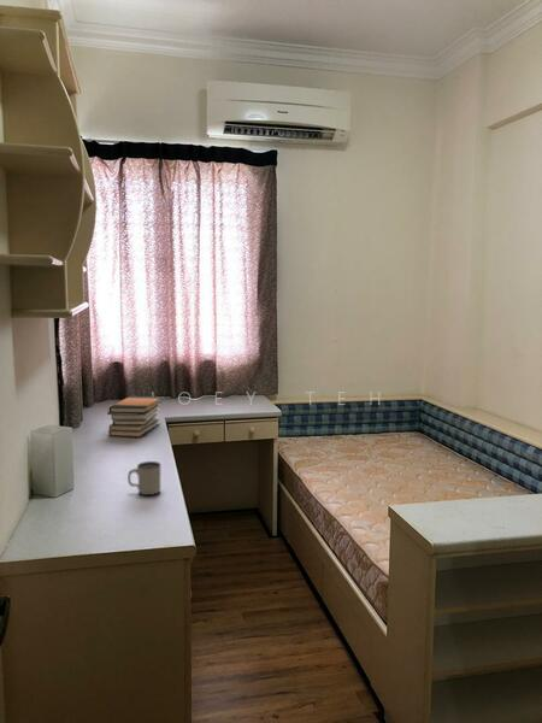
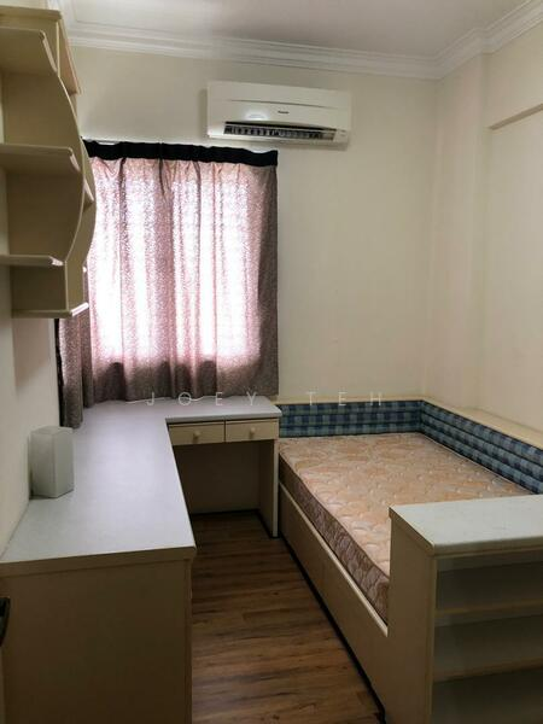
- mug [126,460,161,496]
- book stack [106,395,163,439]
